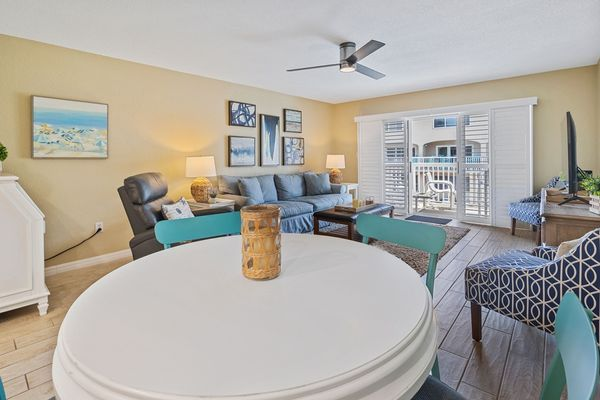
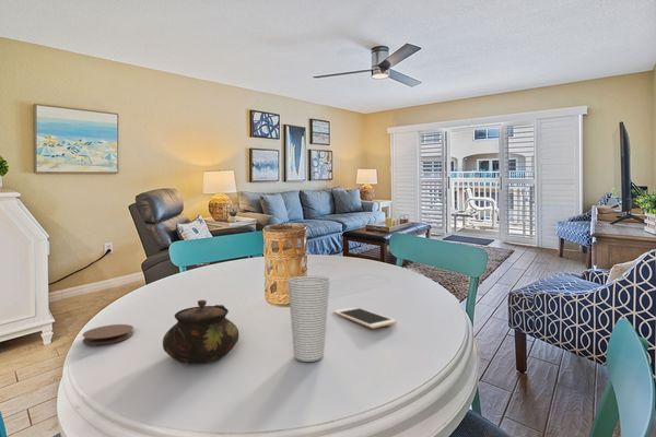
+ cell phone [332,307,398,329]
+ cup [286,274,331,363]
+ coaster [81,323,134,345]
+ teapot [162,299,239,365]
